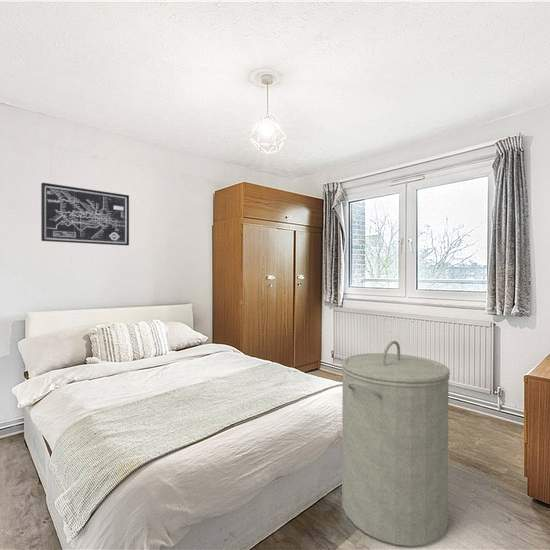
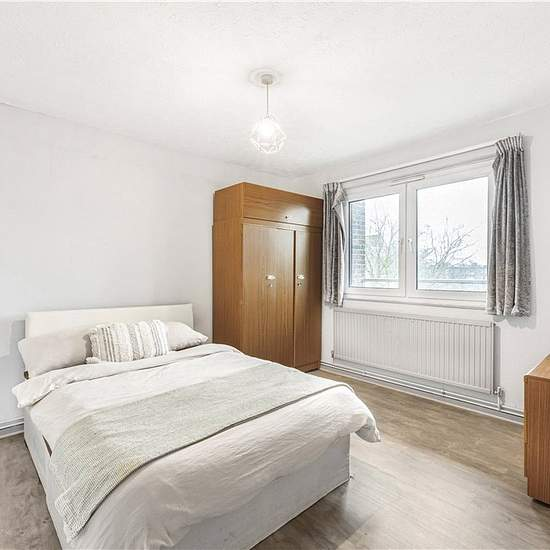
- wall art [40,182,130,247]
- laundry hamper [341,340,451,548]
